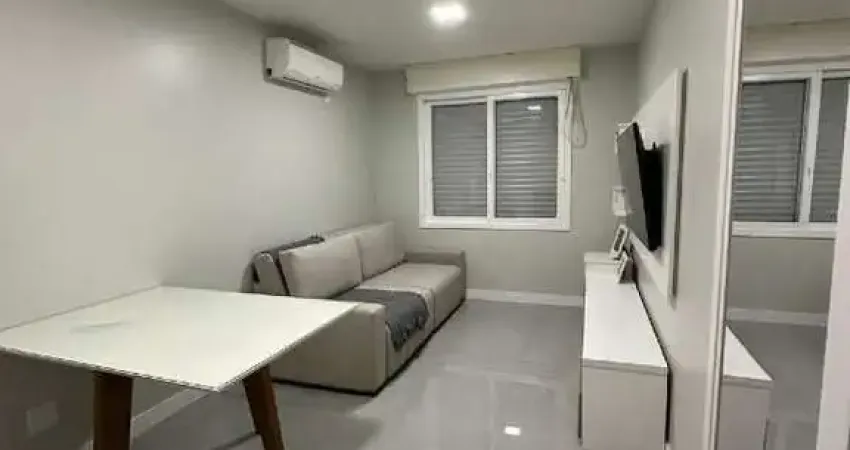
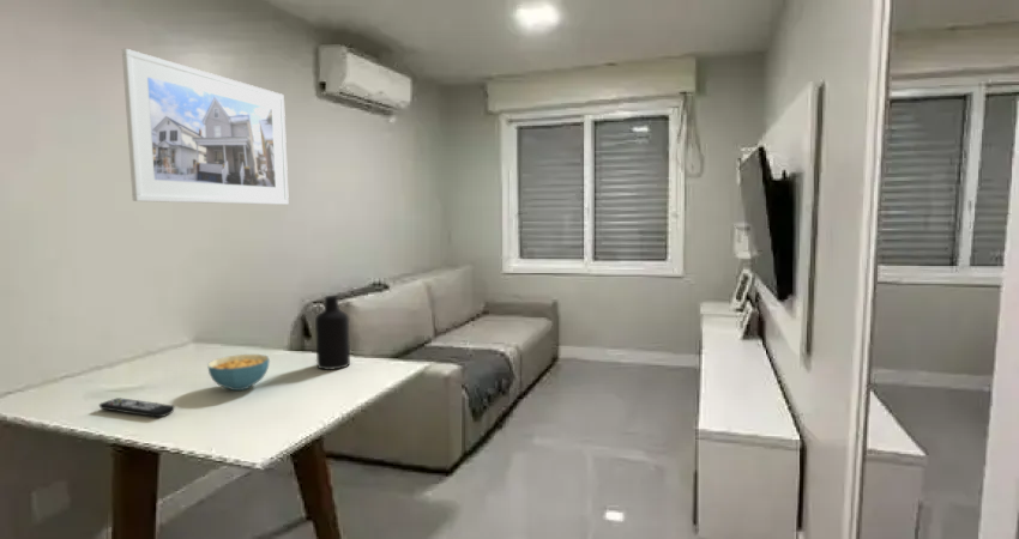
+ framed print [121,48,290,206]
+ bottle [314,295,351,371]
+ cereal bowl [206,353,271,392]
+ remote control [98,396,176,418]
